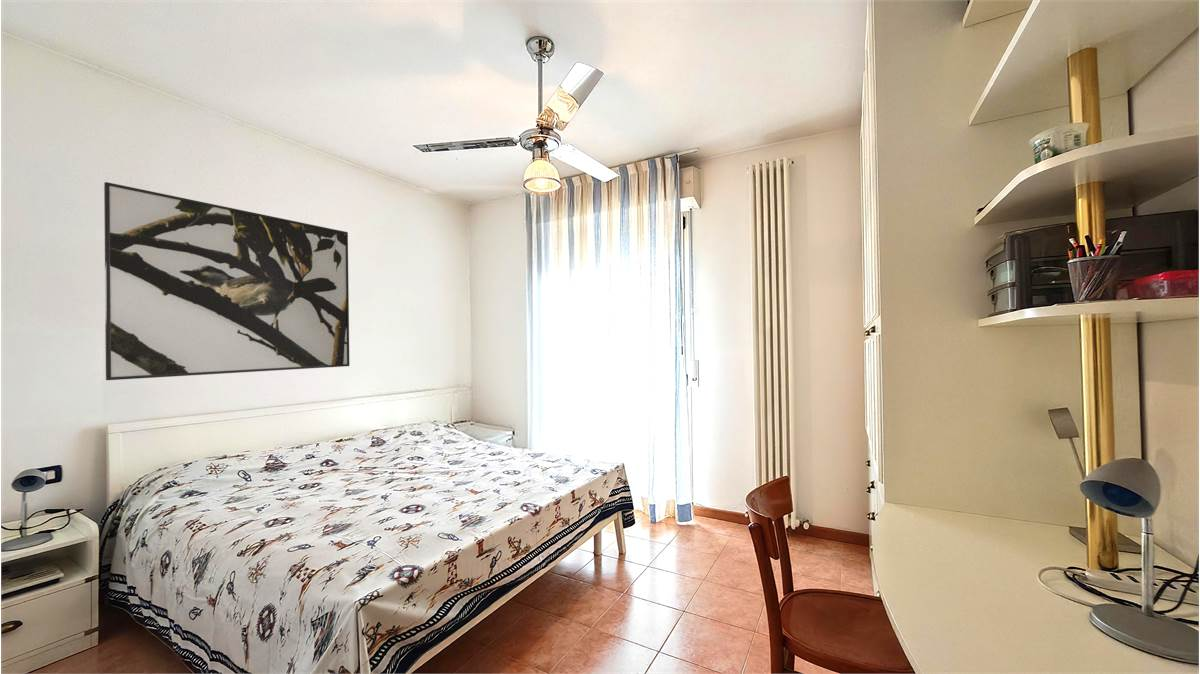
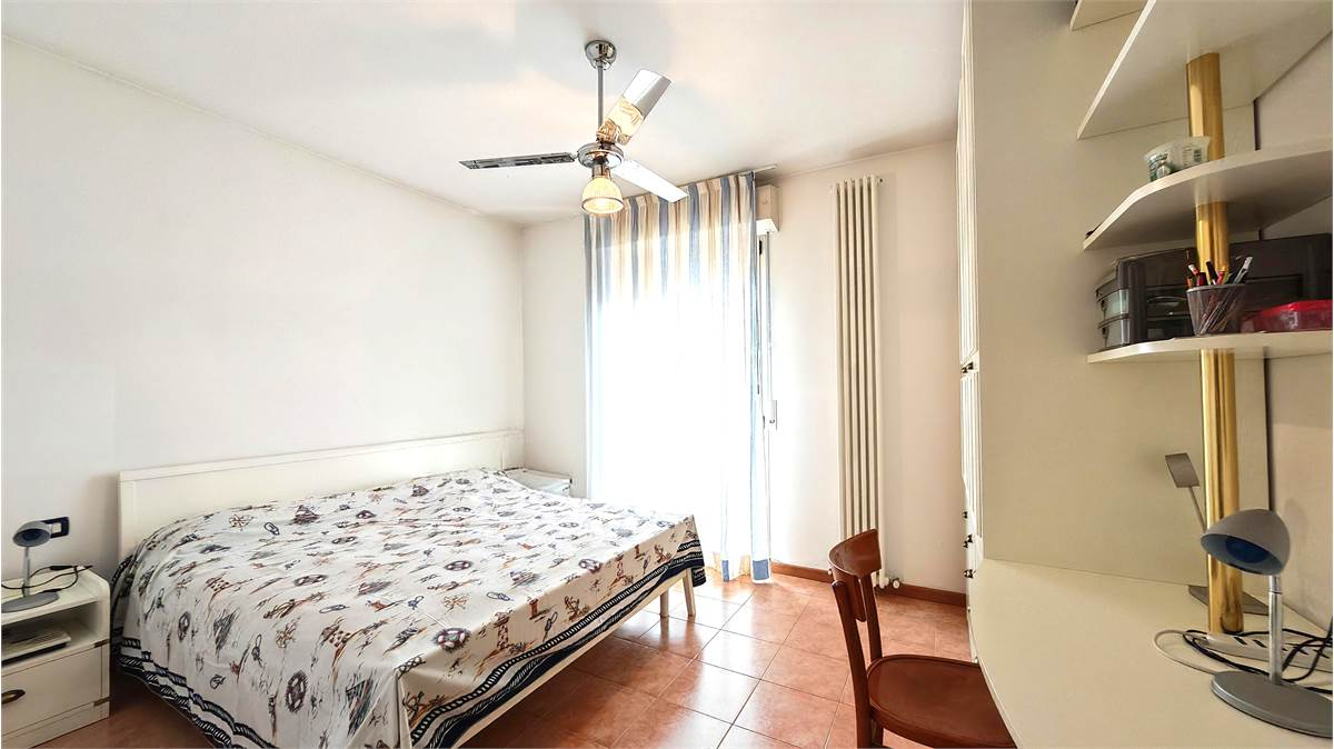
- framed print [103,181,350,381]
